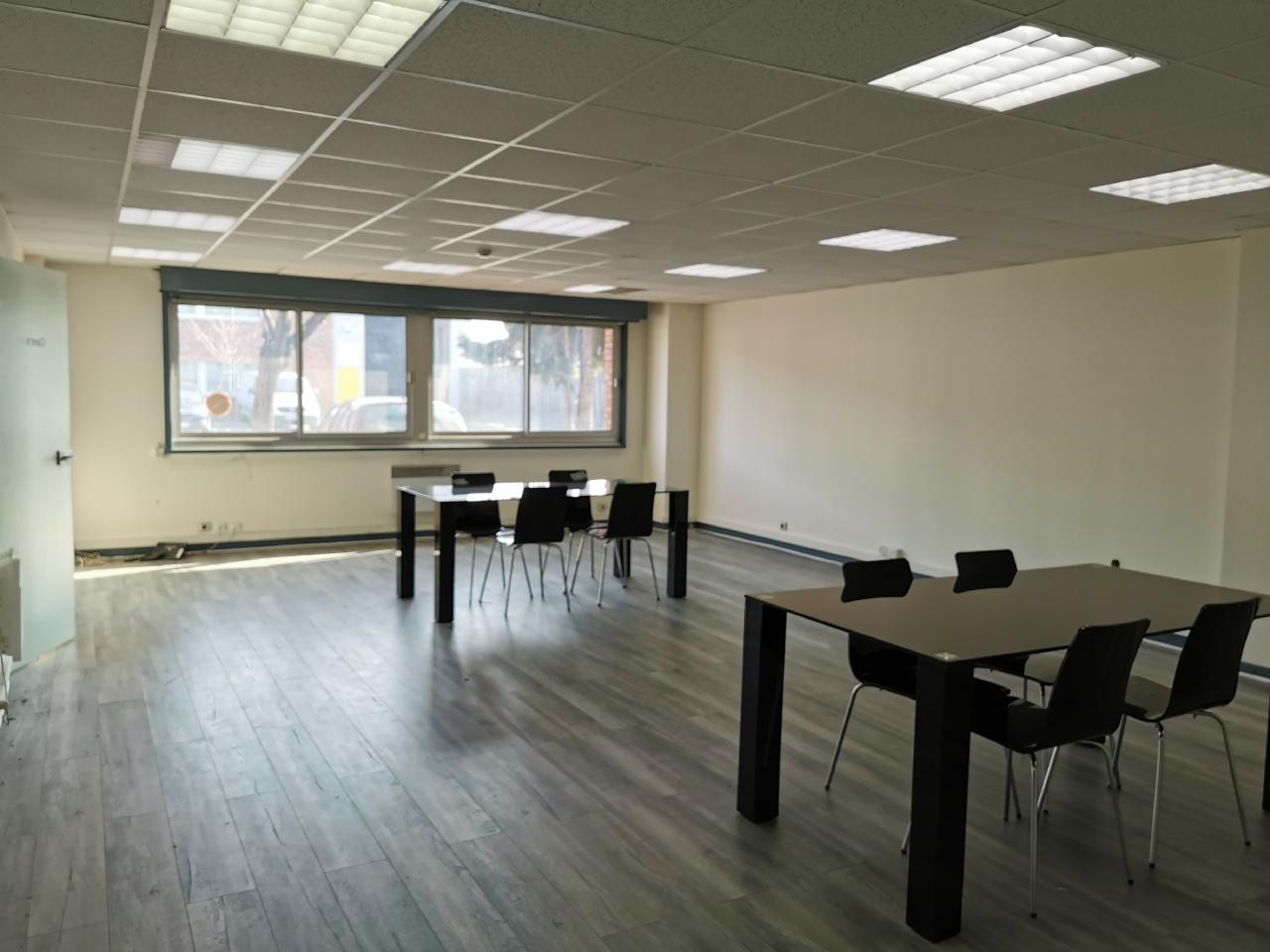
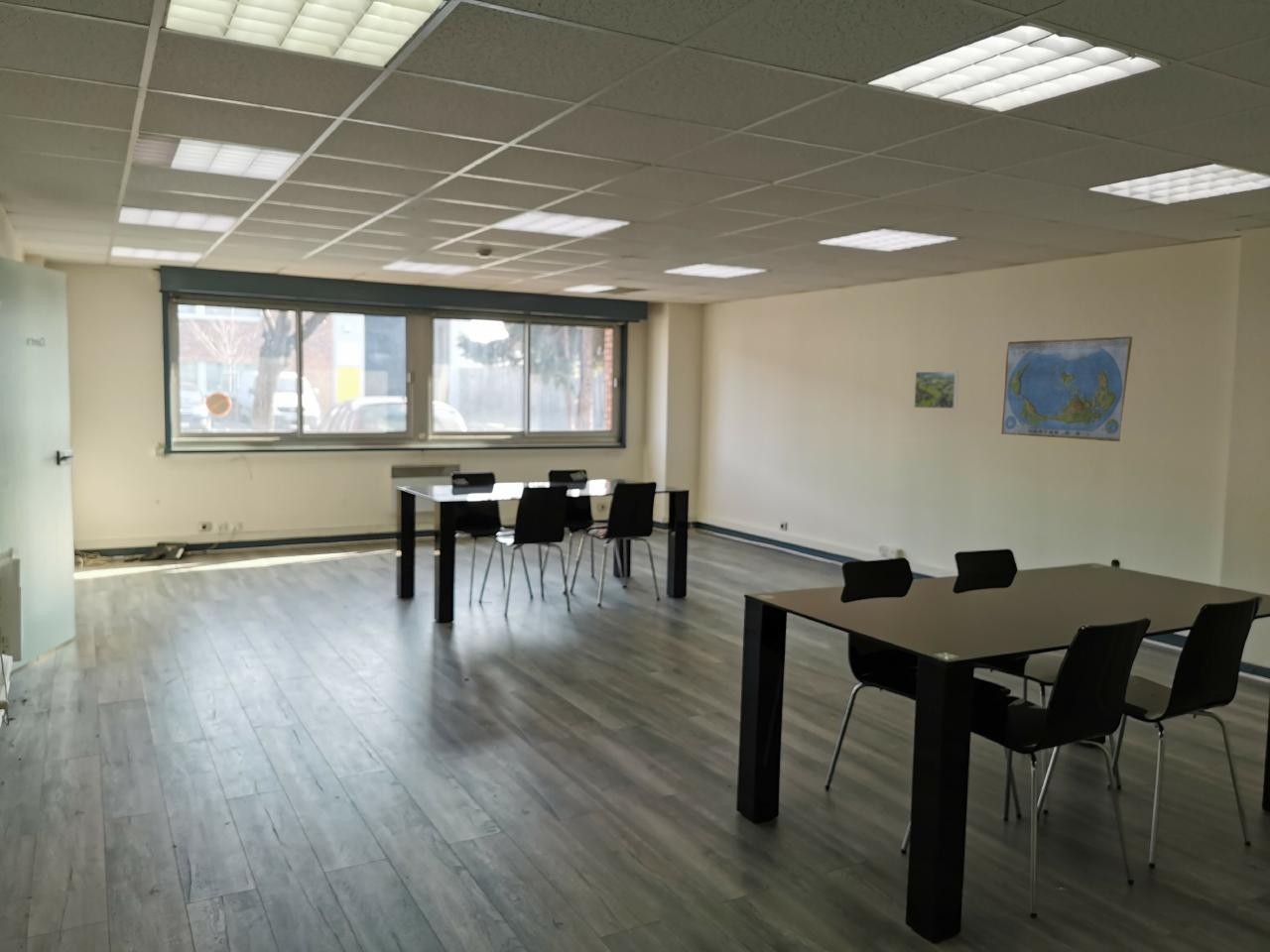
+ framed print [913,370,959,410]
+ world map [1000,335,1134,442]
